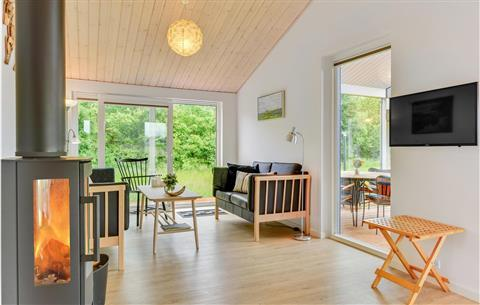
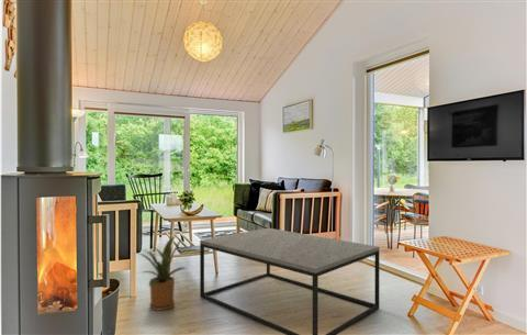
+ coffee table [199,227,380,335]
+ house plant [133,233,188,312]
